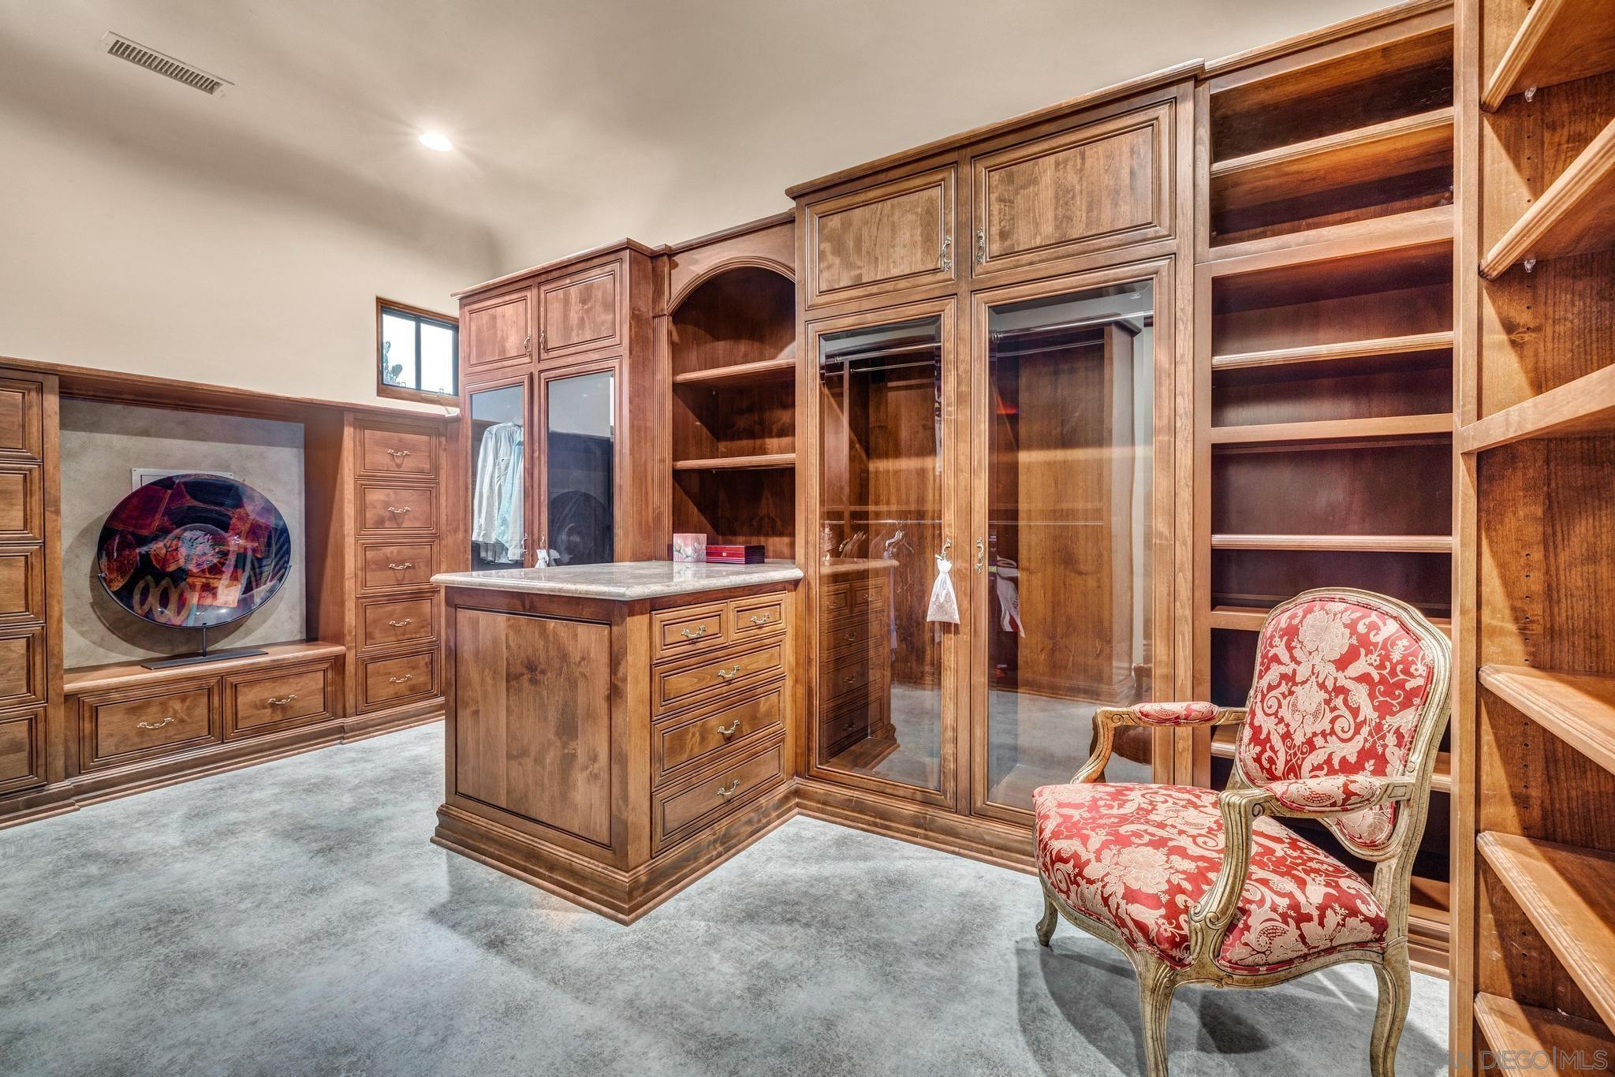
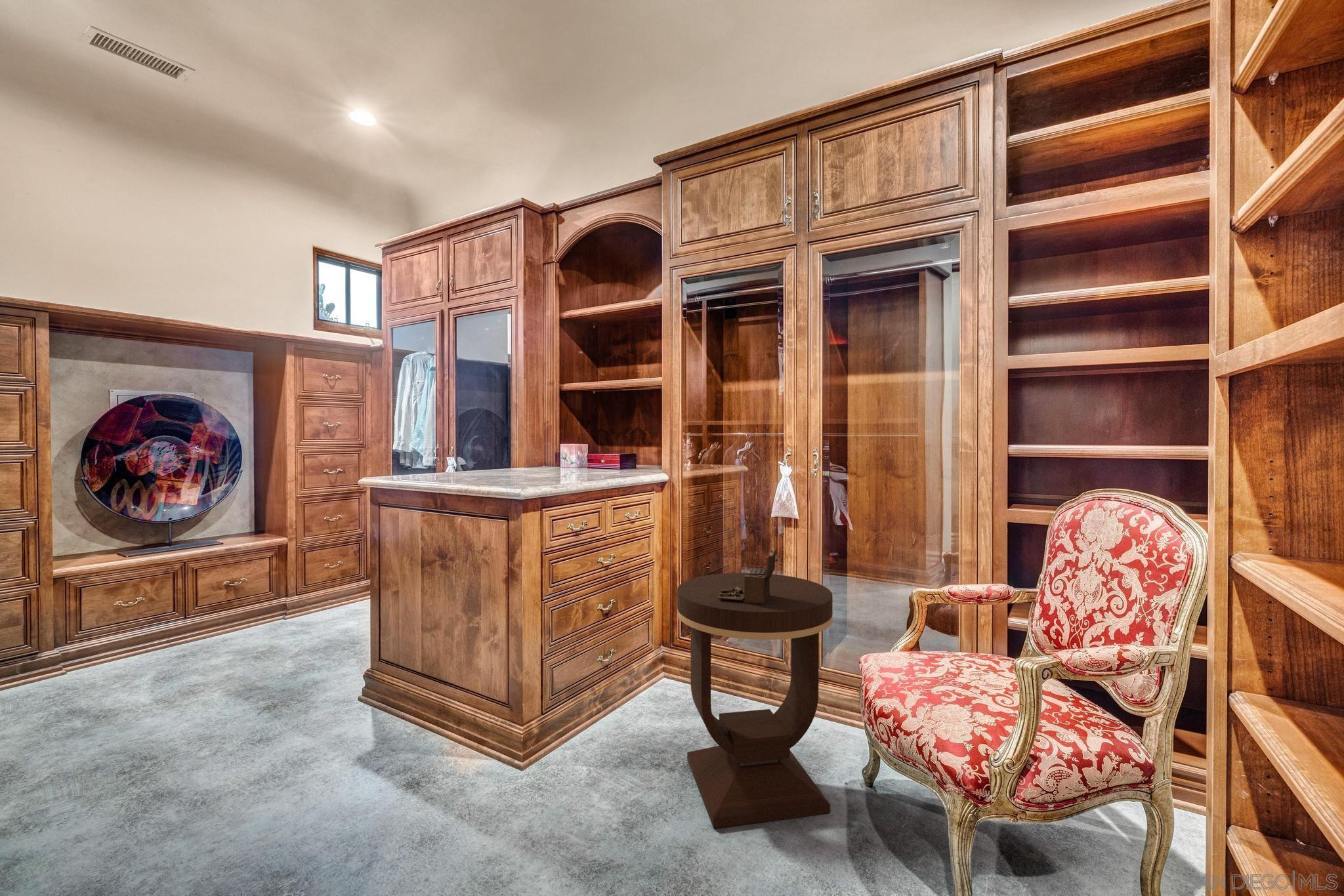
+ jewelry box [718,547,776,604]
+ side table [677,572,833,829]
